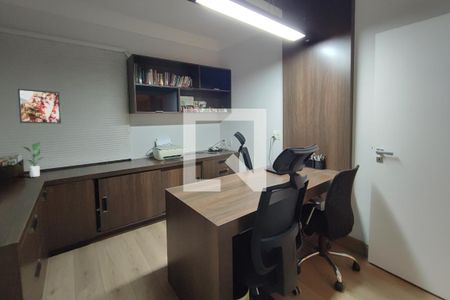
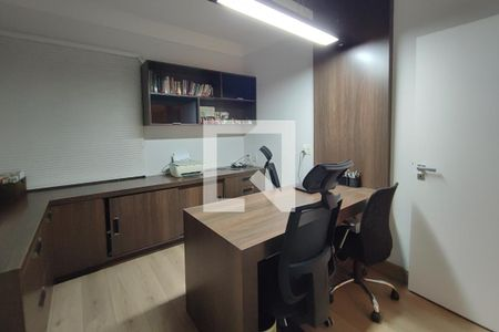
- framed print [17,88,62,125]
- potted plant [20,141,44,178]
